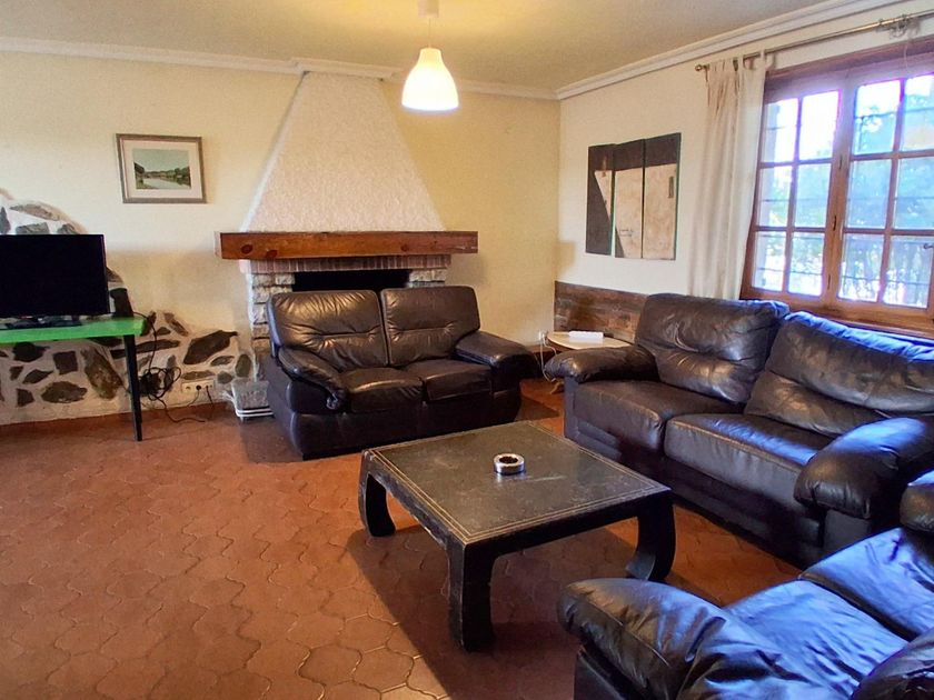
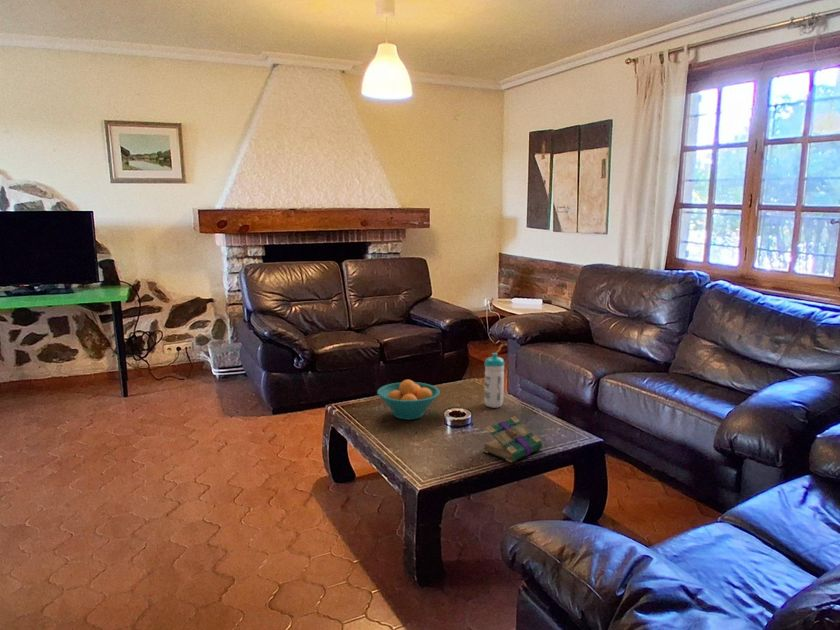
+ water bottle [483,352,506,409]
+ fruit bowl [376,379,441,421]
+ book [481,415,543,463]
